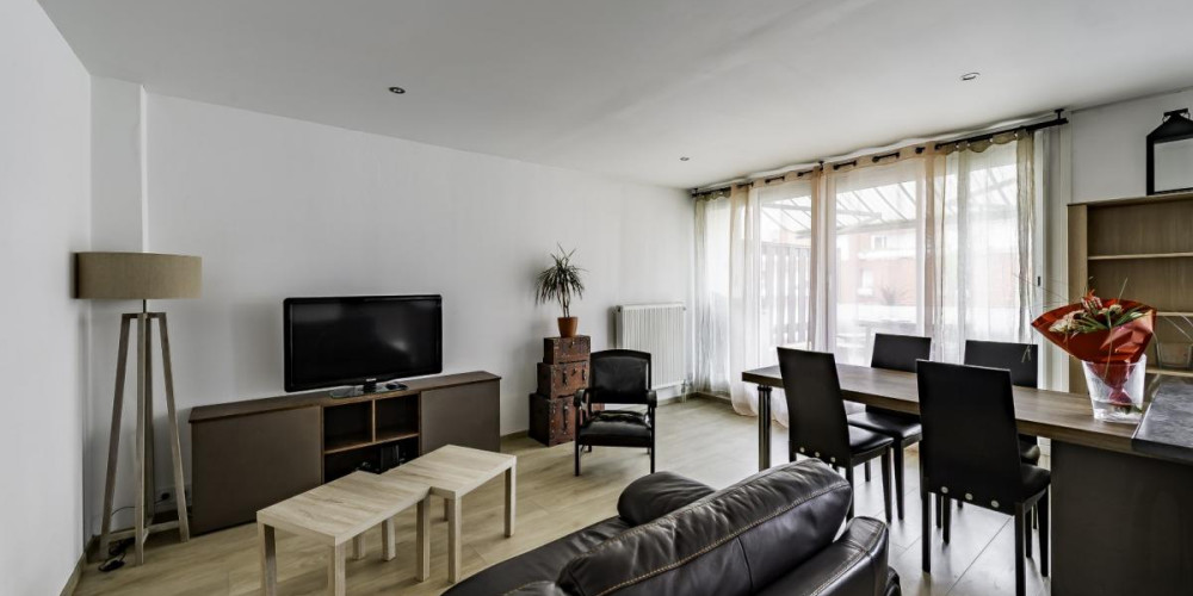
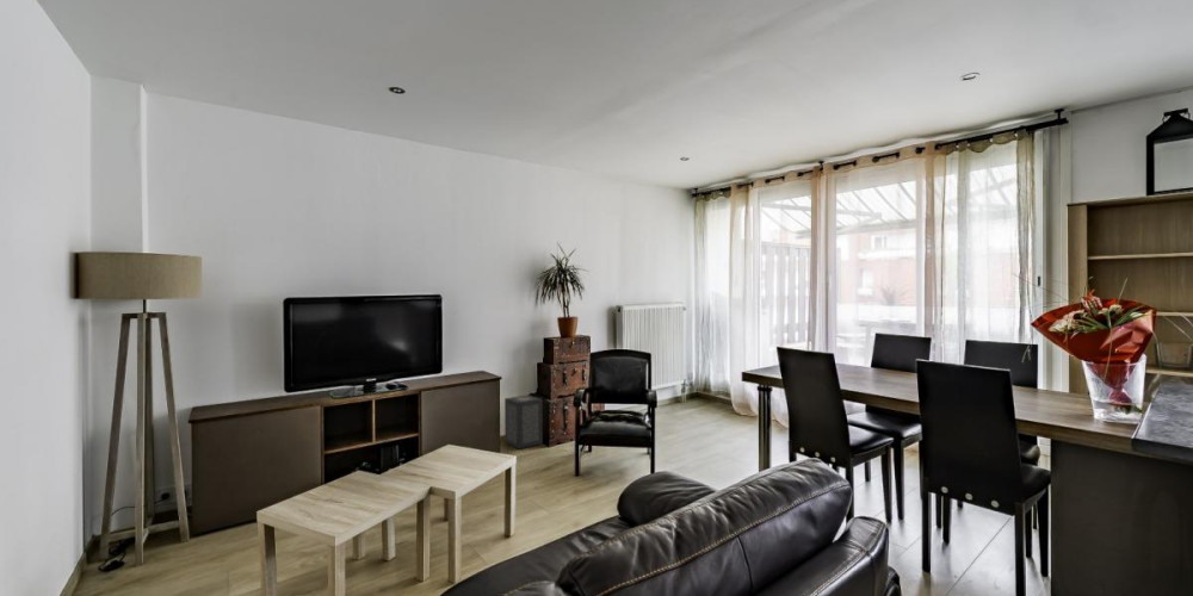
+ speaker [503,395,544,451]
